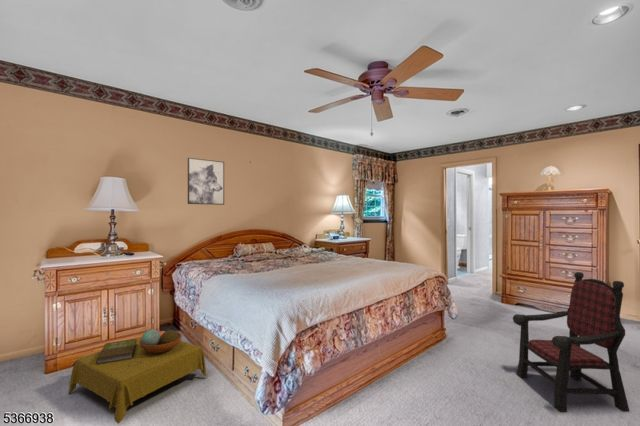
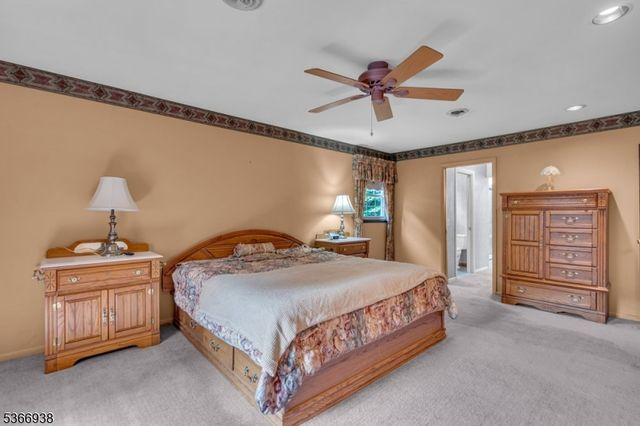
- armchair [512,271,631,413]
- side table [67,328,207,425]
- wall art [187,157,225,206]
